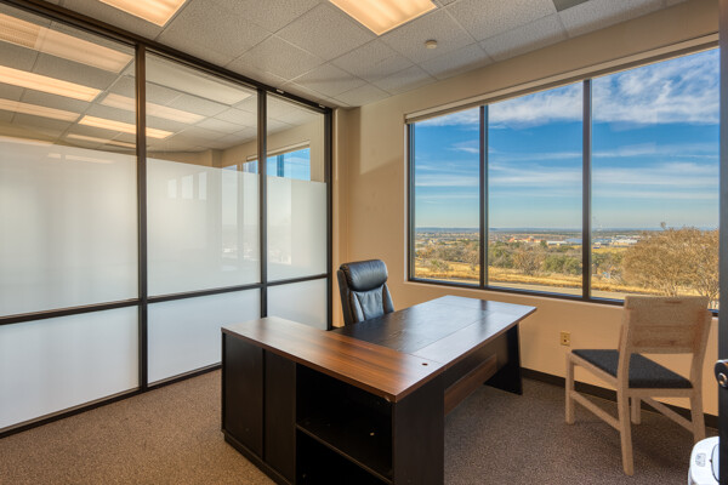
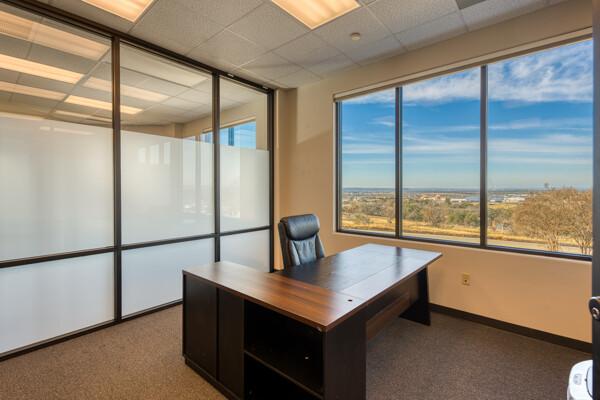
- chair [564,295,713,477]
